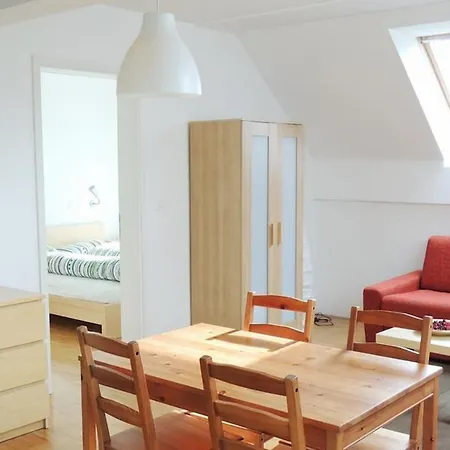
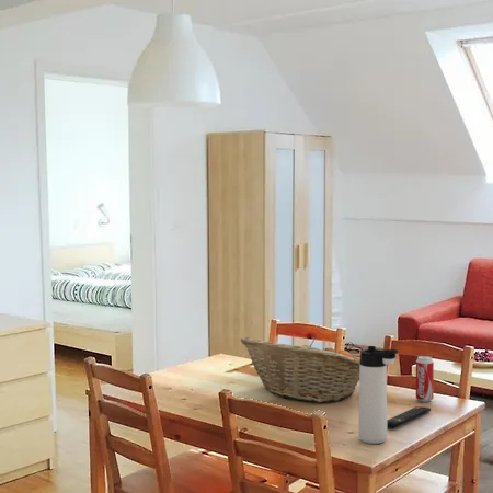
+ fruit basket [240,336,360,403]
+ thermos bottle [357,345,399,445]
+ beverage can [415,355,435,403]
+ remote control [387,405,432,429]
